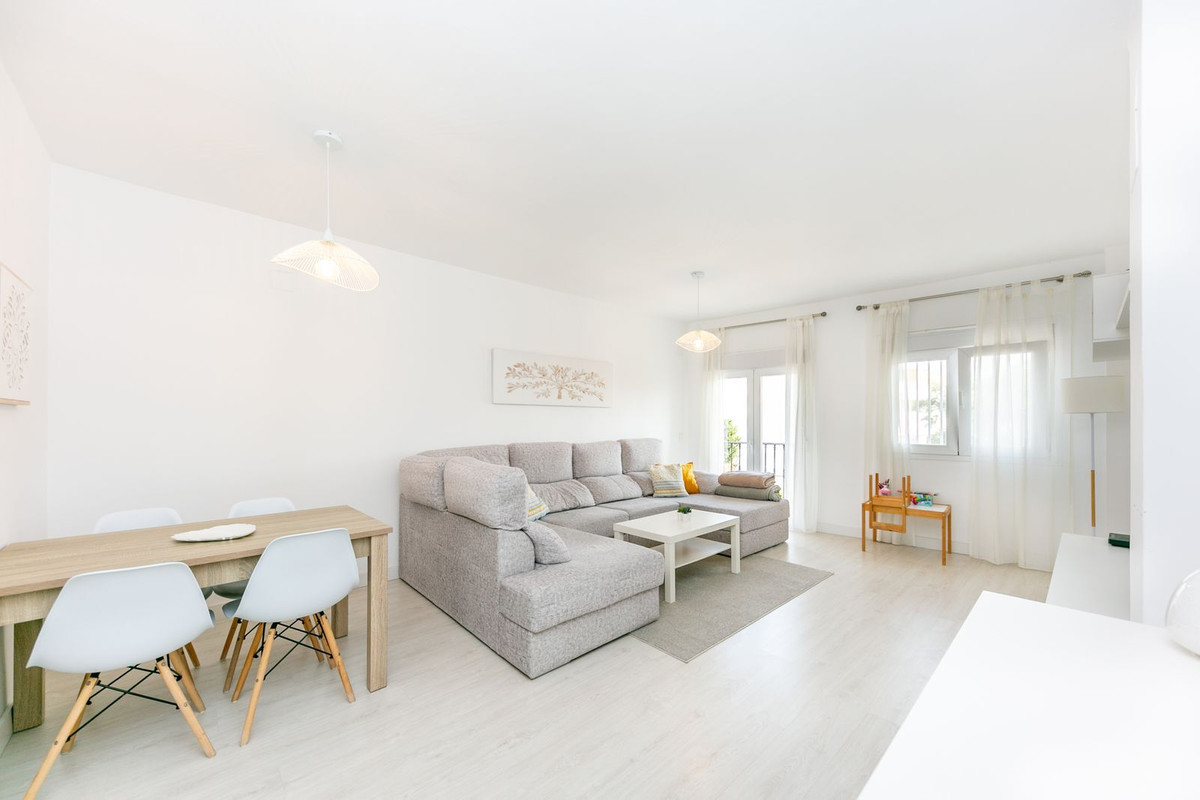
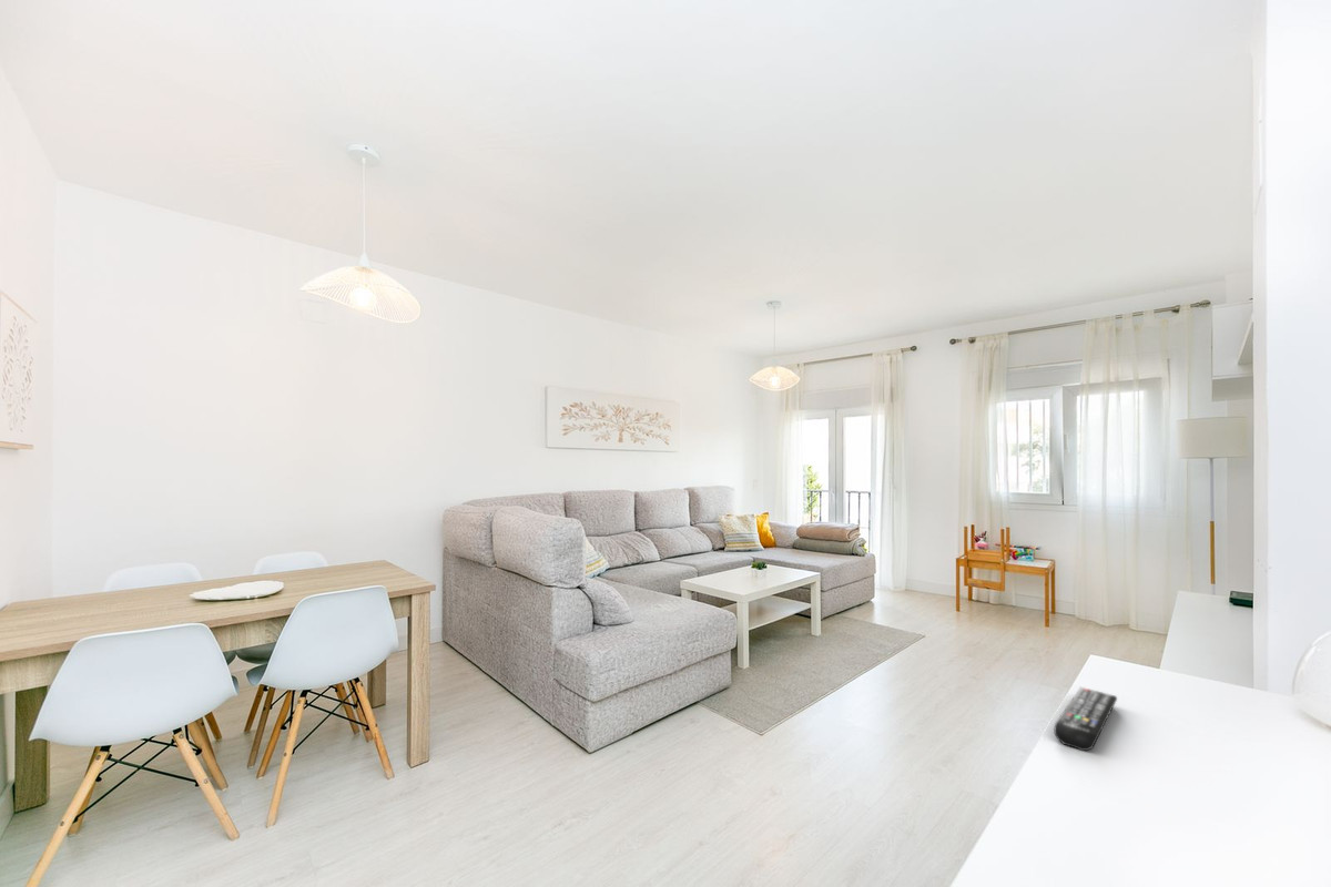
+ remote control [1053,686,1118,752]
